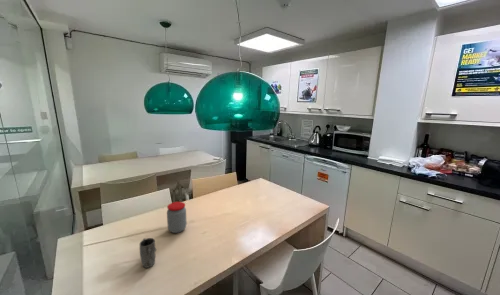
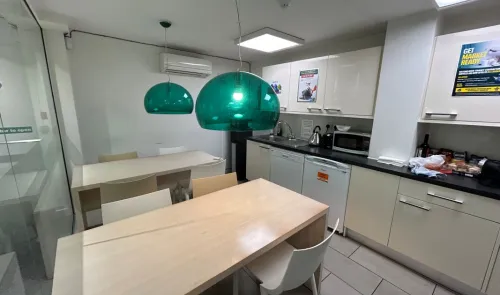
- jar [166,201,188,234]
- mug [139,237,157,269]
